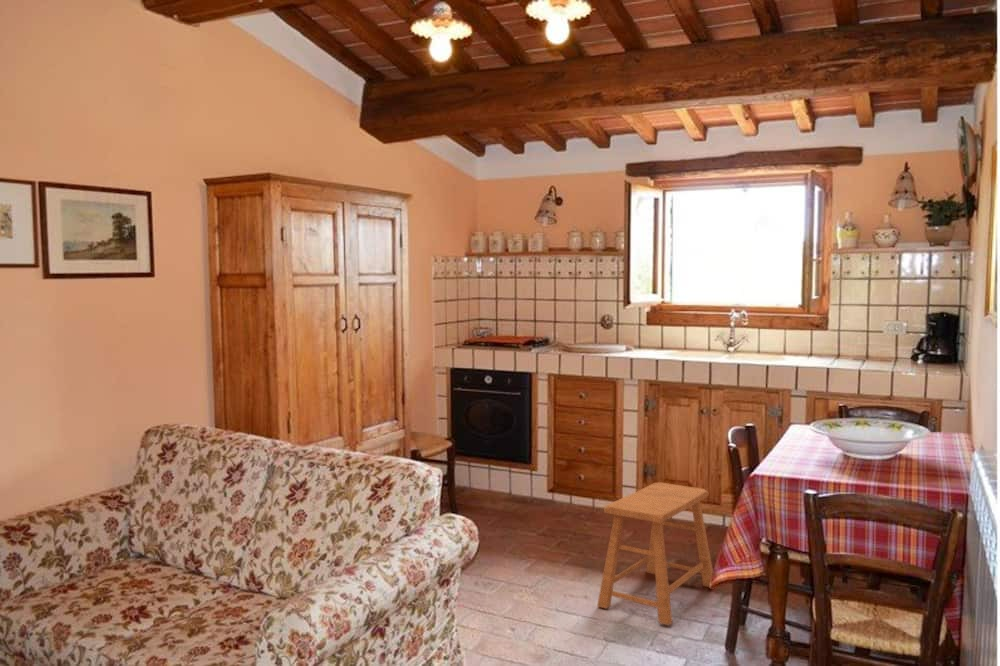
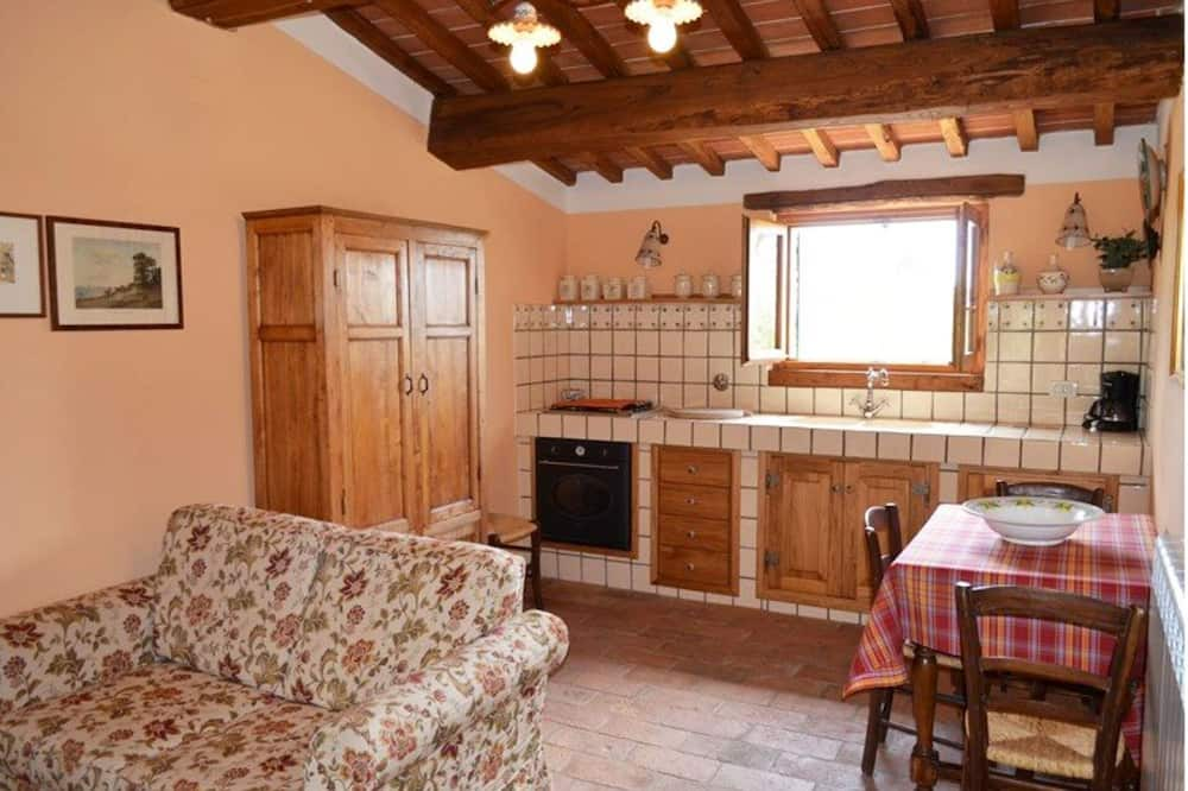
- stool [596,481,714,626]
